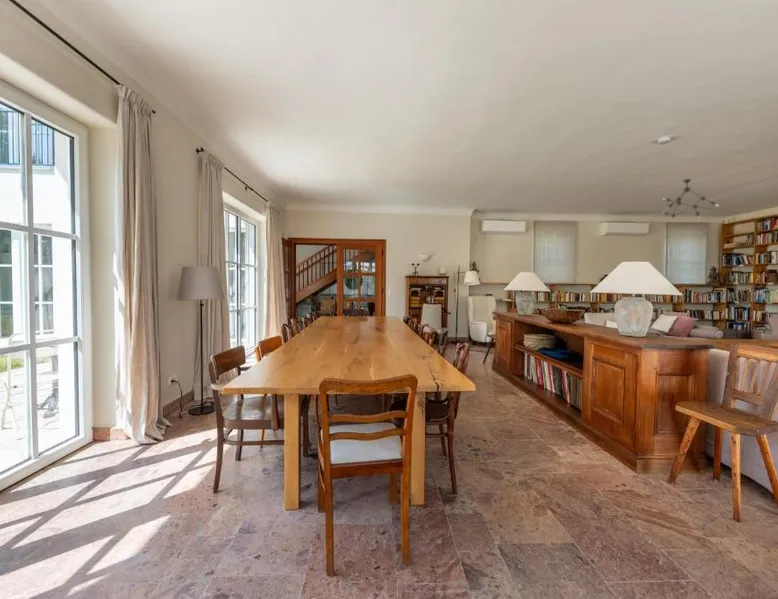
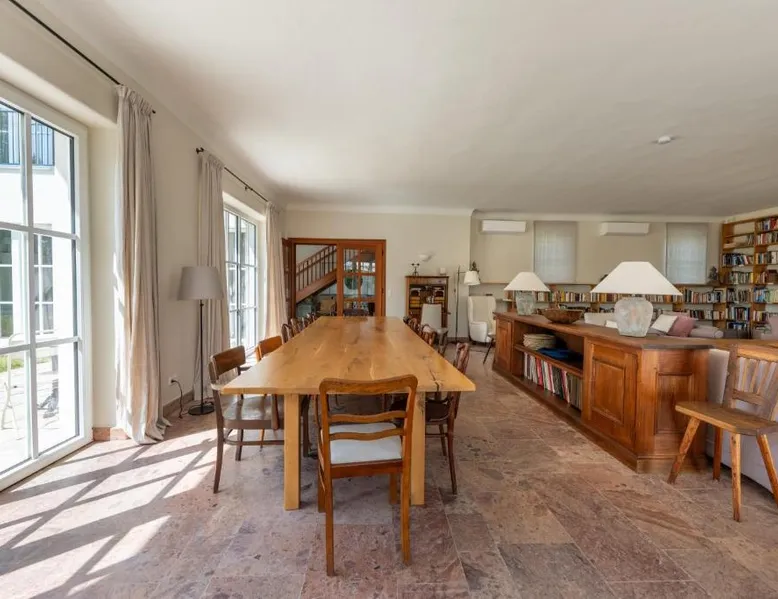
- ceiling light fixture [663,178,719,218]
